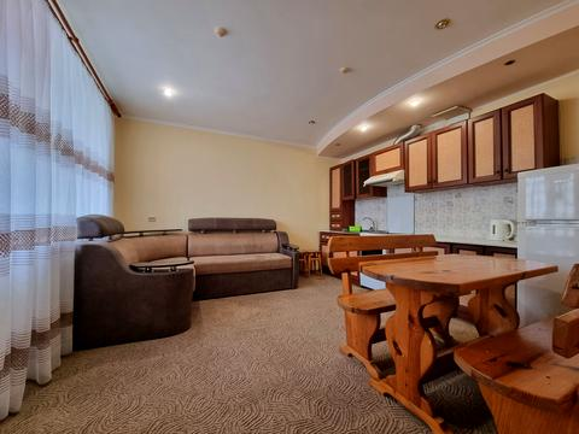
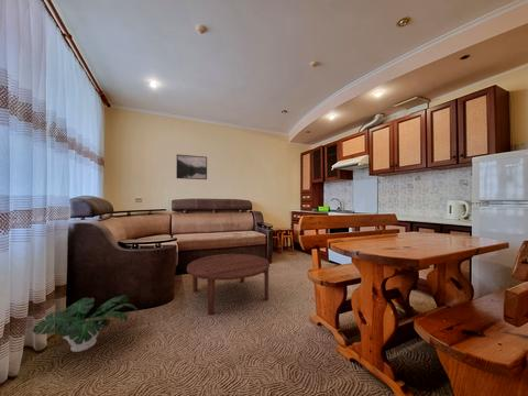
+ coffee table [186,253,271,316]
+ potted plant [32,294,140,353]
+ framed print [175,153,208,180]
